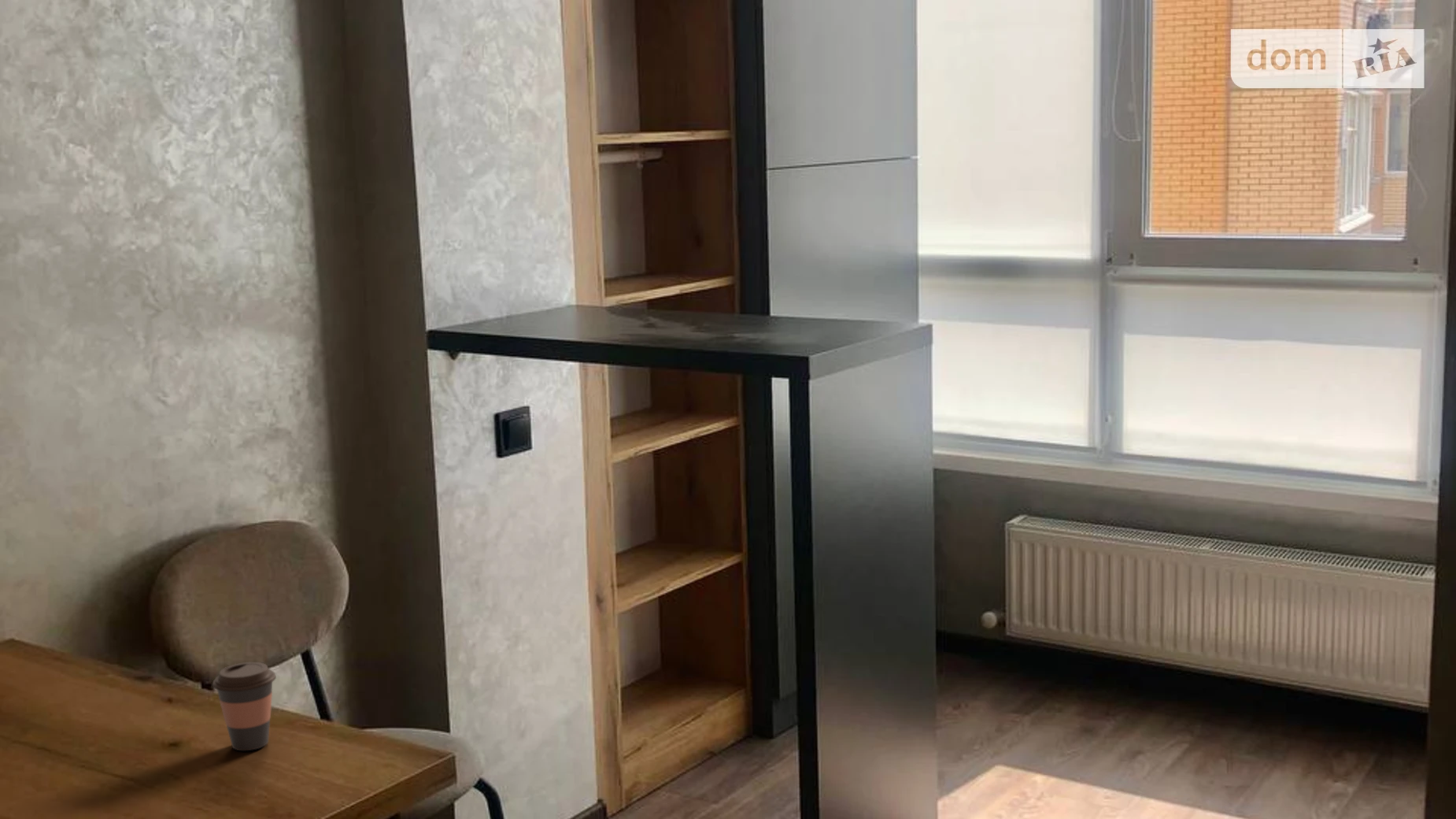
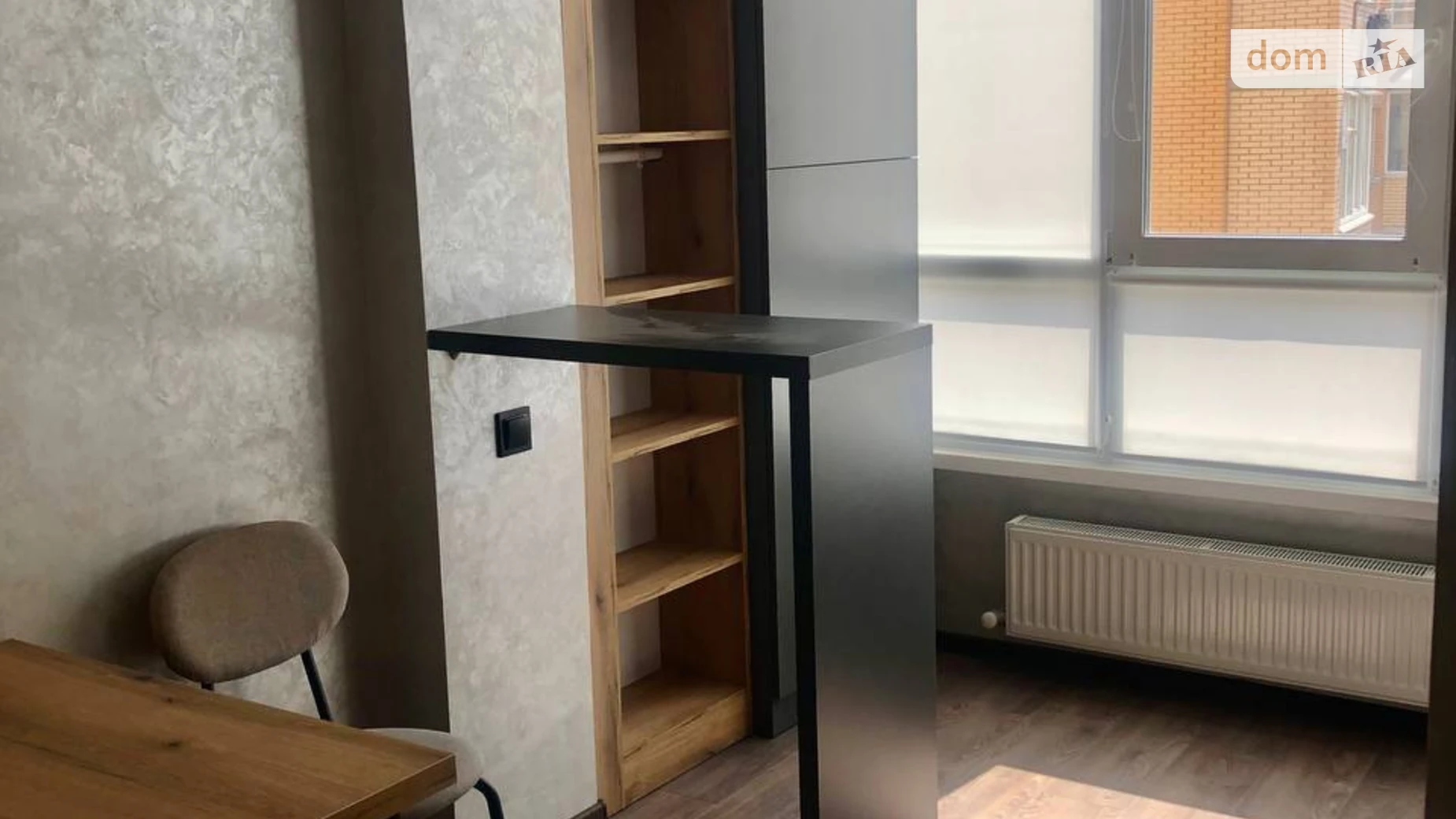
- coffee cup [212,661,277,751]
